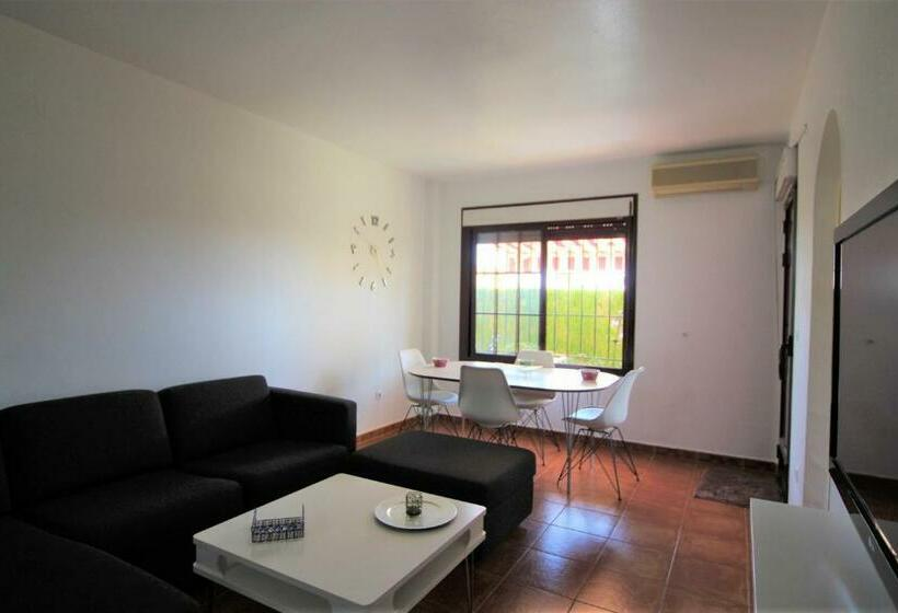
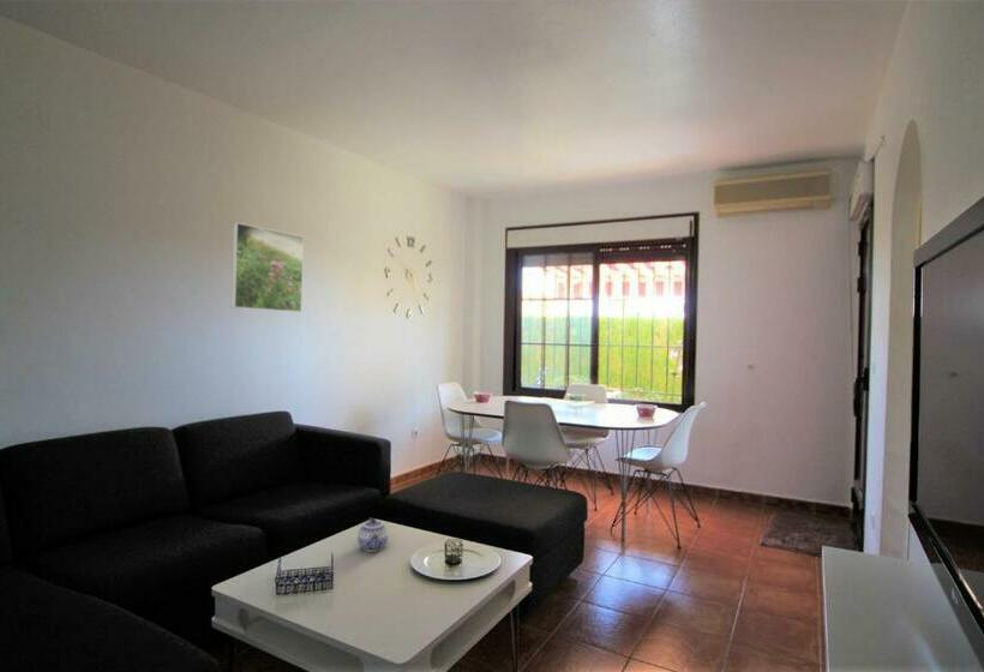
+ teapot [356,517,389,553]
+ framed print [230,222,305,313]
